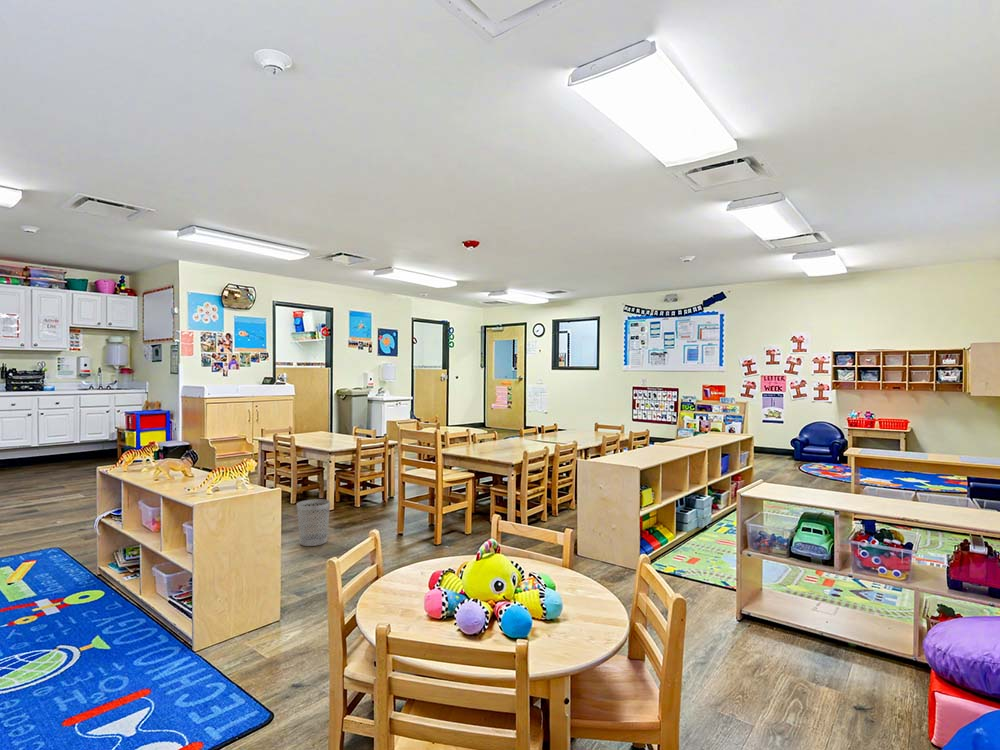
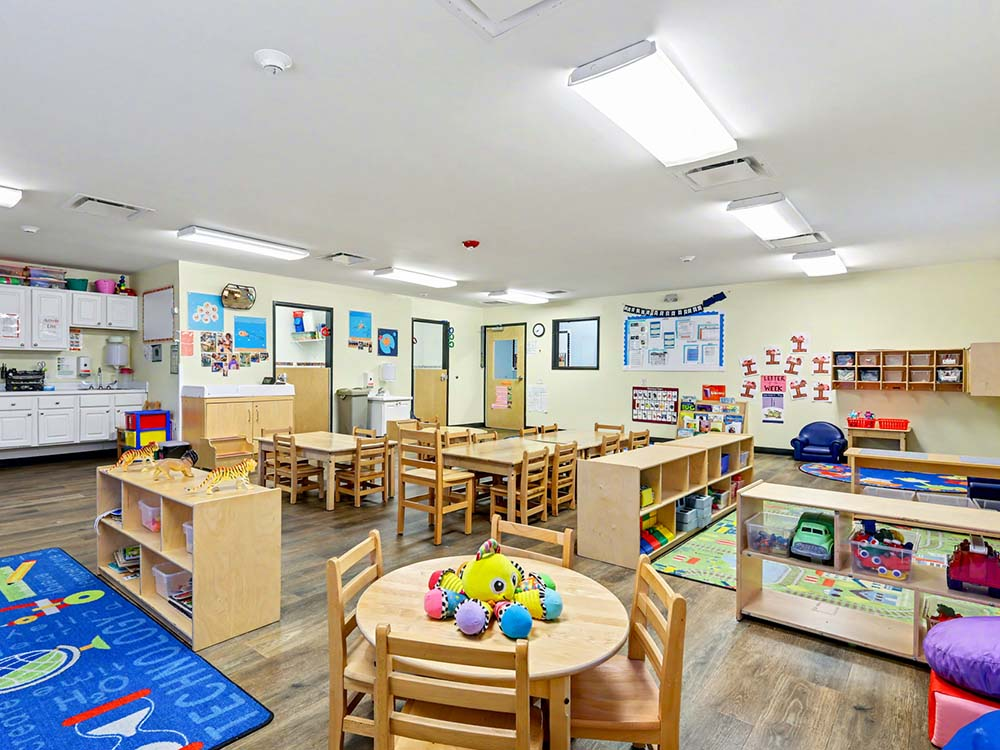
- wastebasket [295,498,331,547]
